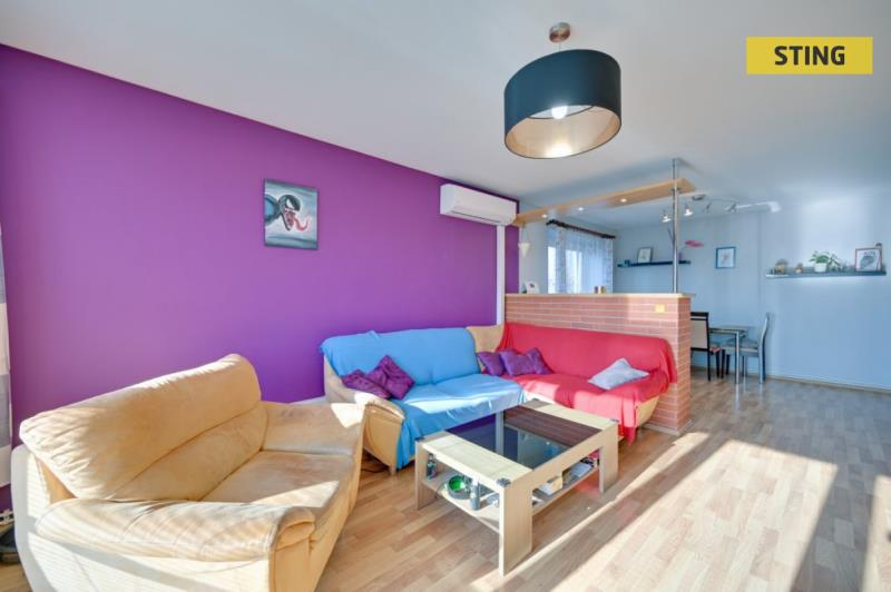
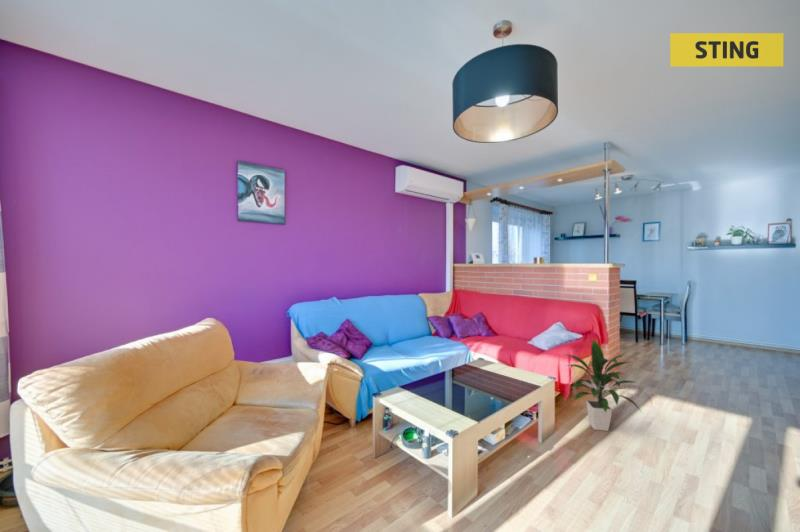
+ indoor plant [563,338,644,432]
